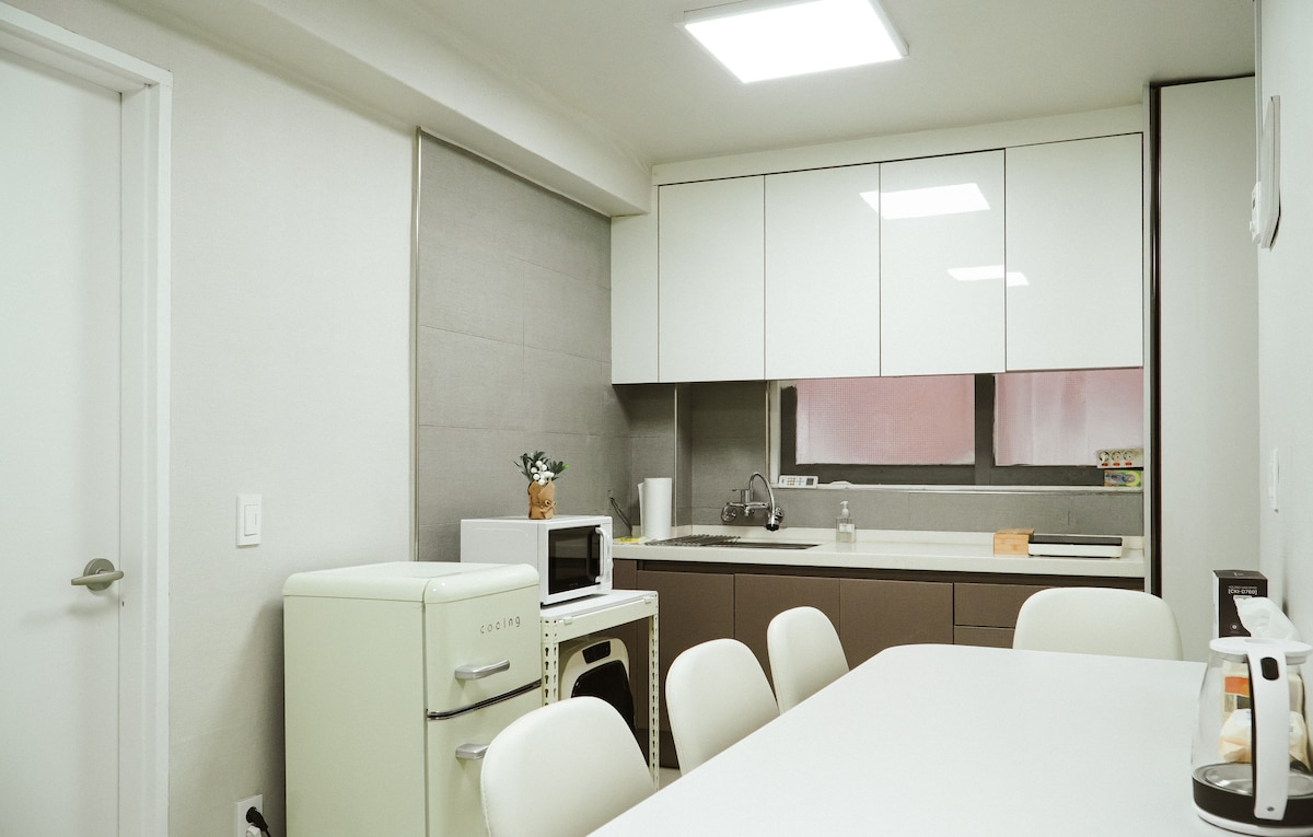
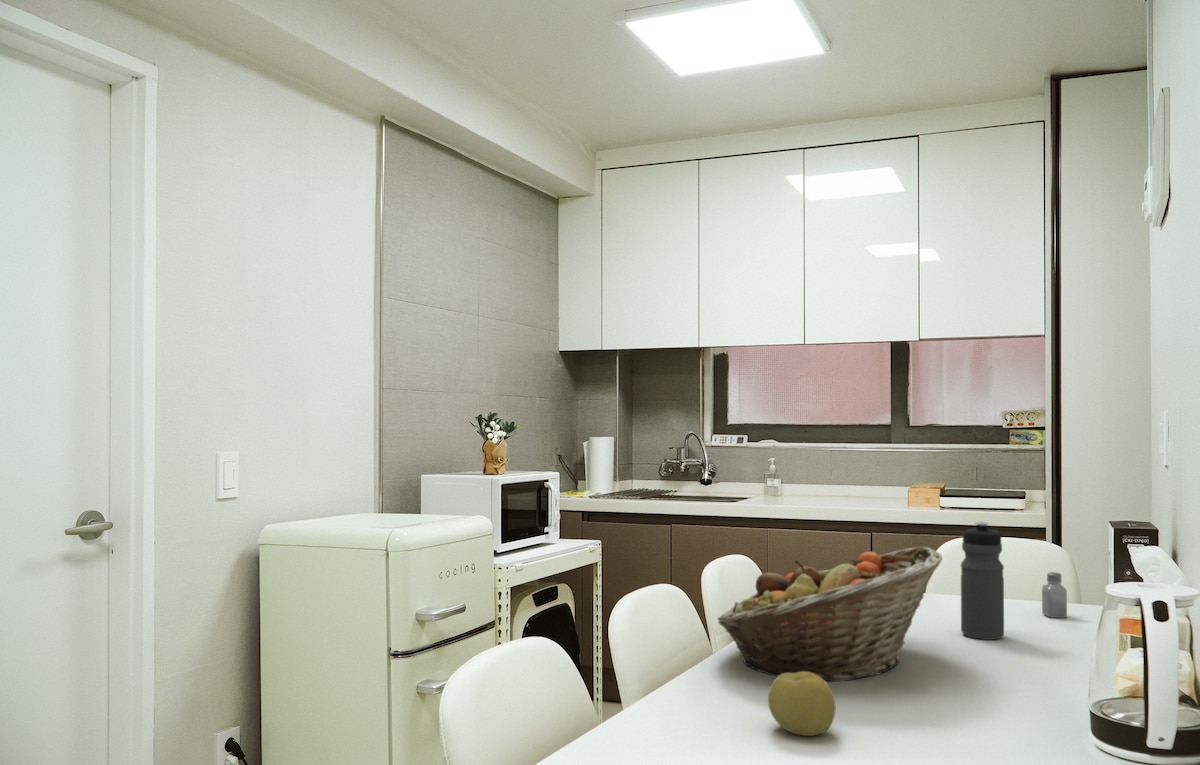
+ fruit [767,672,837,737]
+ saltshaker [1041,571,1068,619]
+ fruit basket [717,545,943,682]
+ water bottle [960,521,1005,641]
